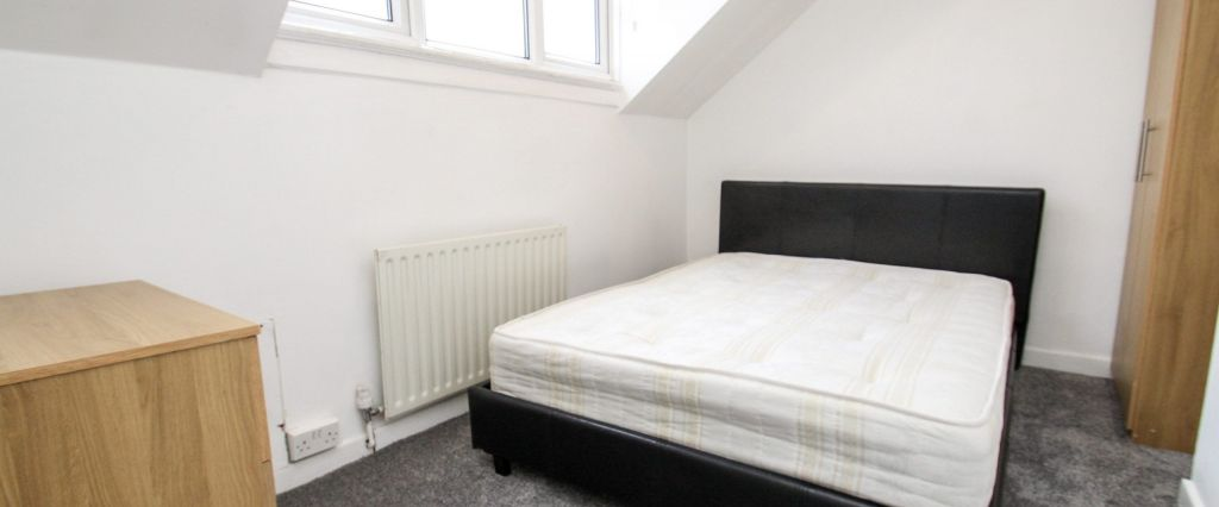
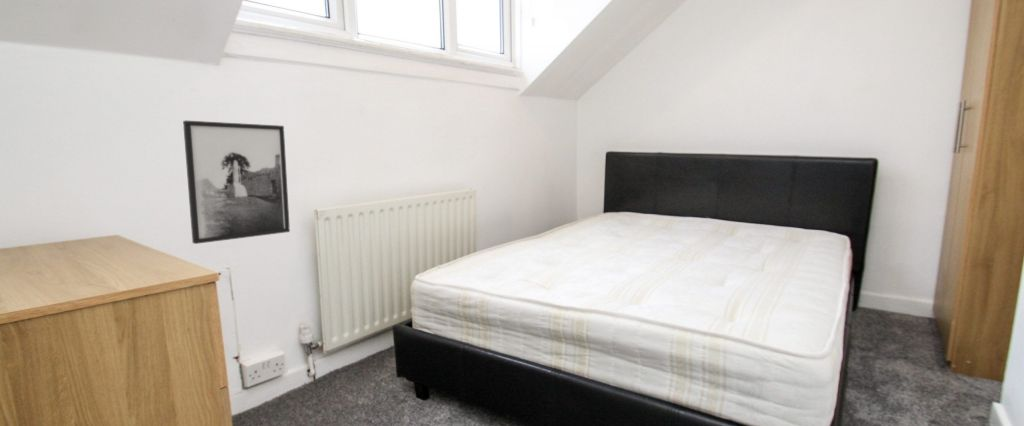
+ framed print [182,120,291,245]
